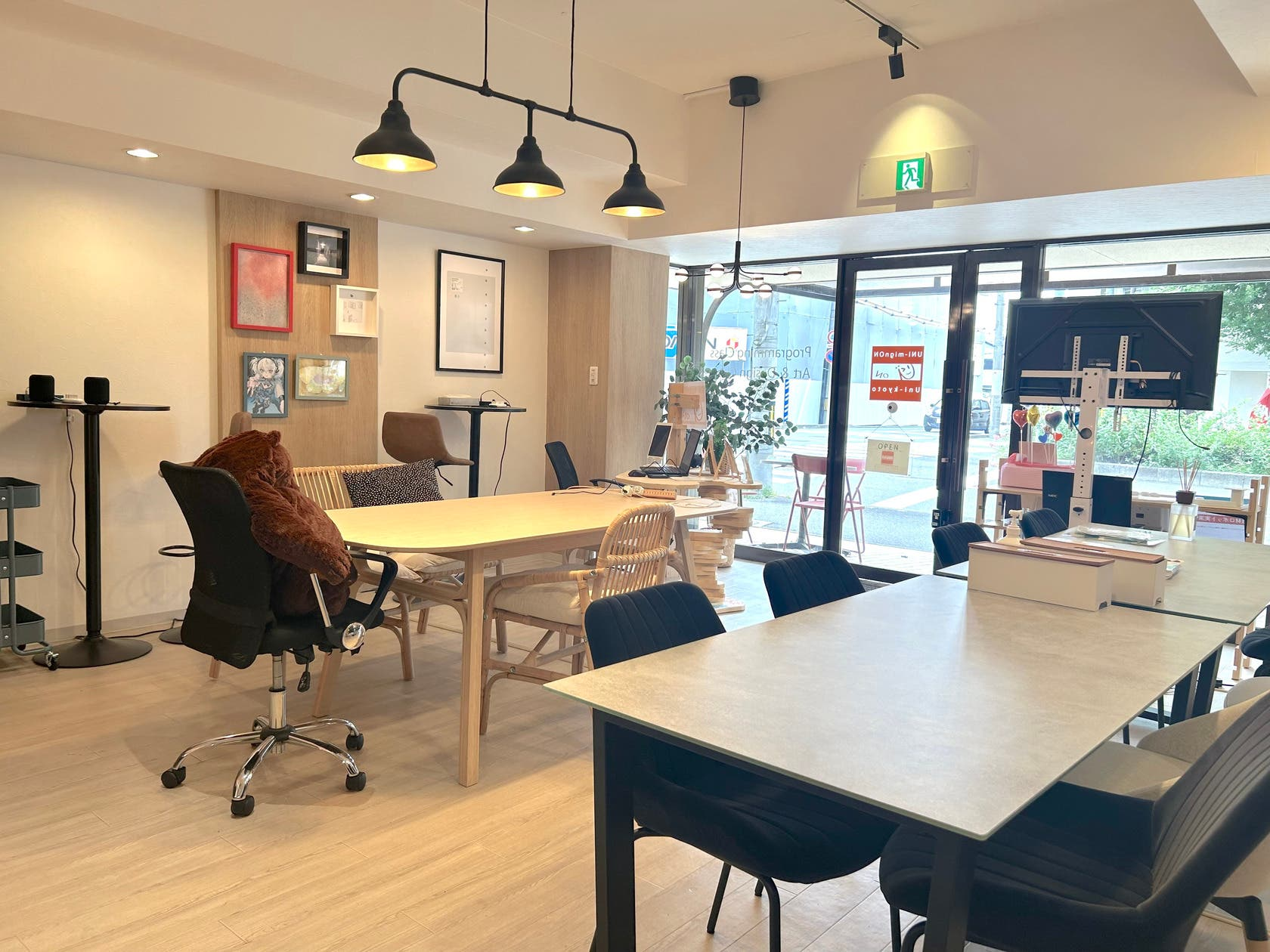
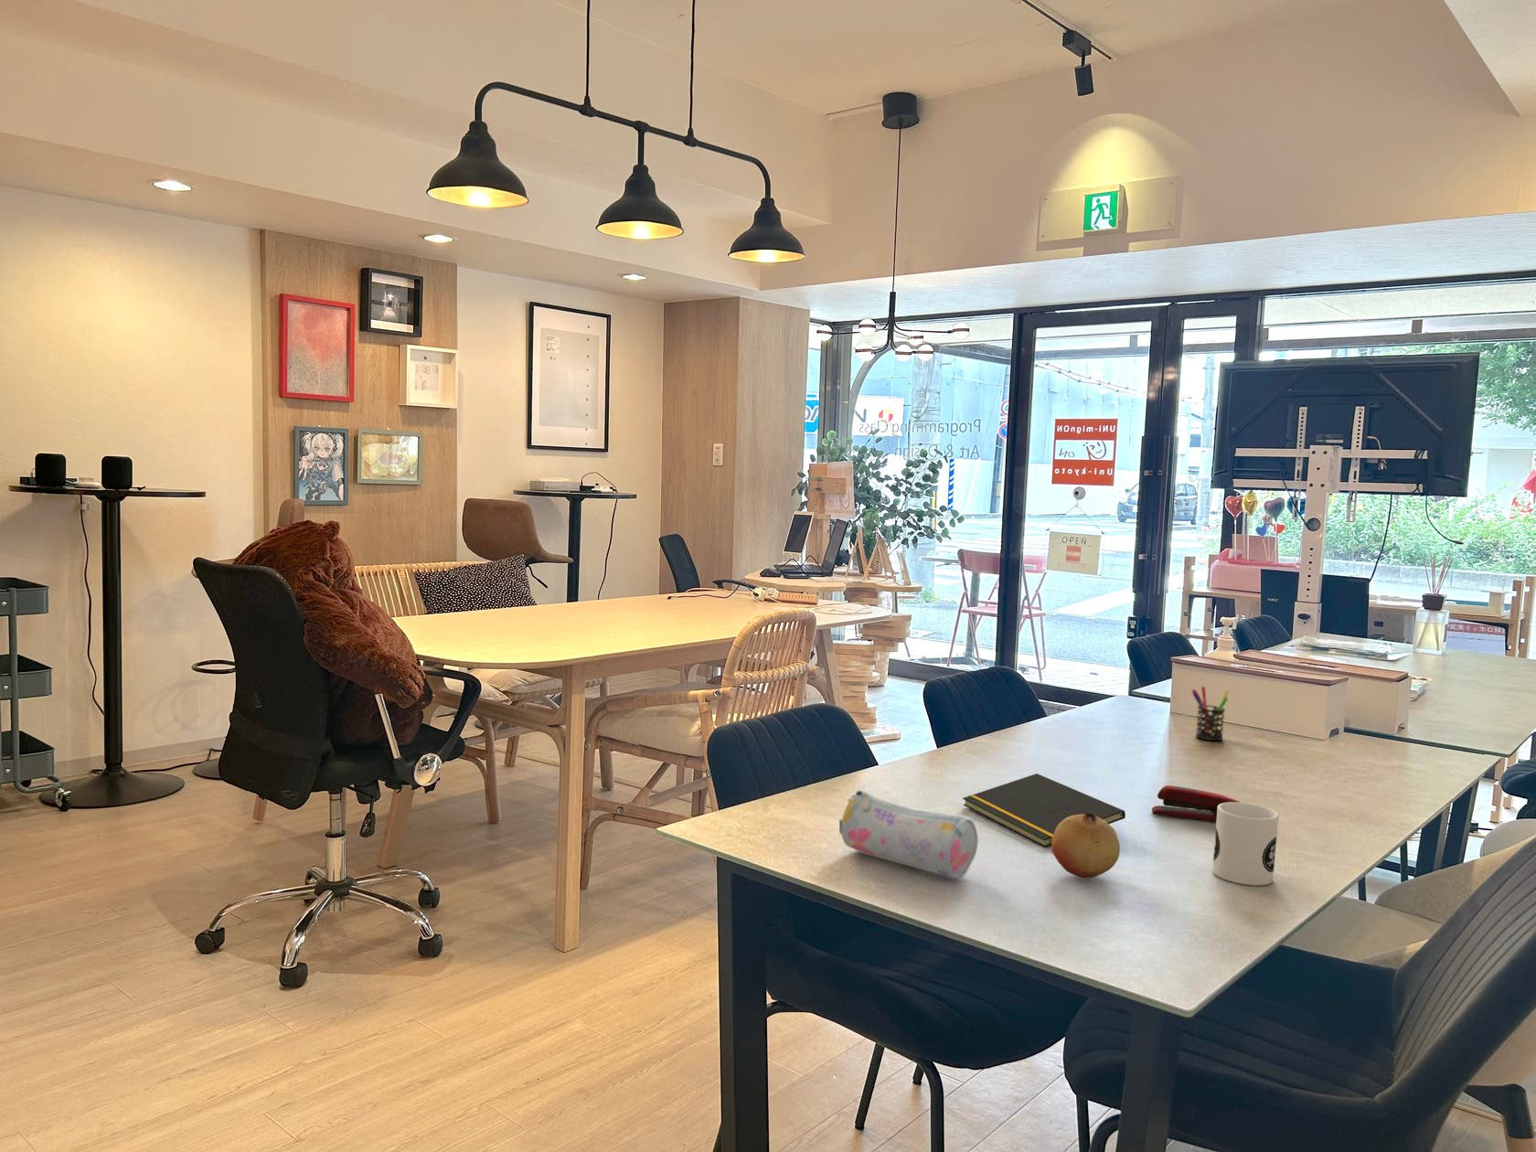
+ stapler [1151,784,1241,823]
+ mug [1212,802,1280,886]
+ notepad [962,772,1126,848]
+ pencil case [838,789,980,879]
+ fruit [1051,812,1121,879]
+ pen holder [1190,686,1229,742]
